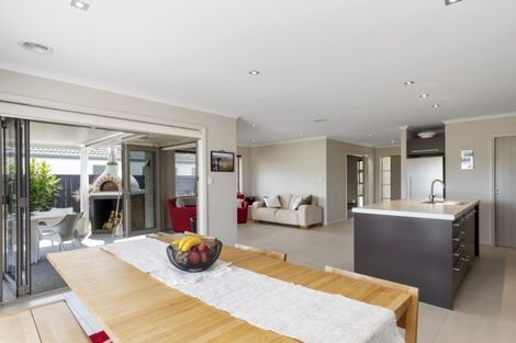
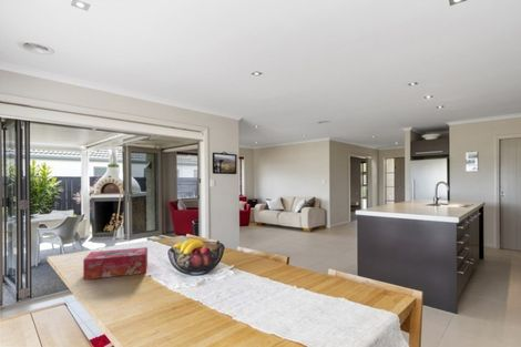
+ tissue box [82,246,149,280]
